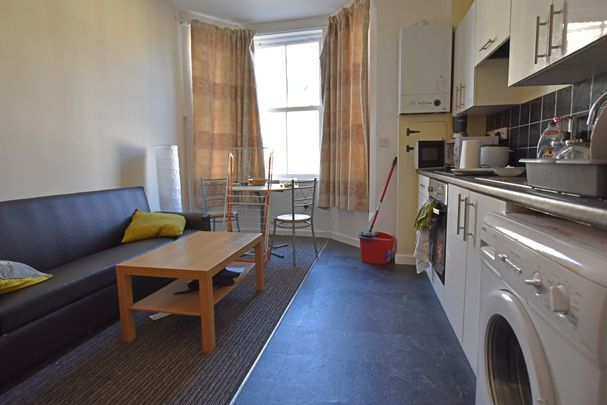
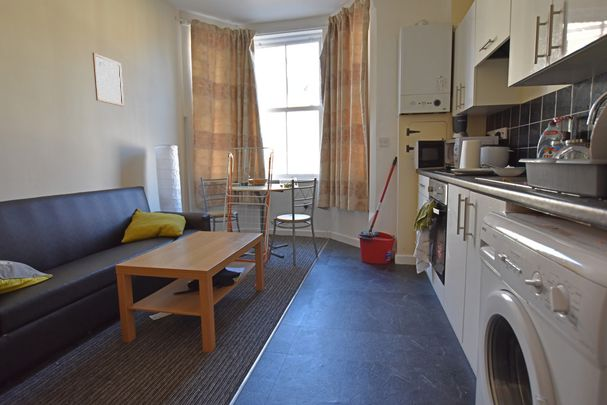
+ wall art [92,52,125,107]
